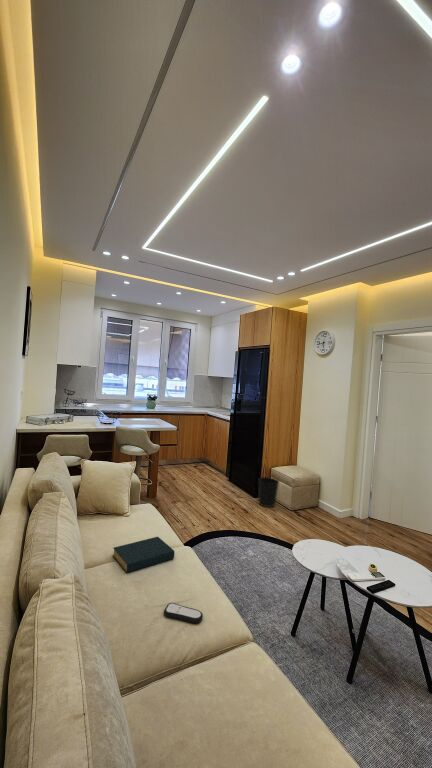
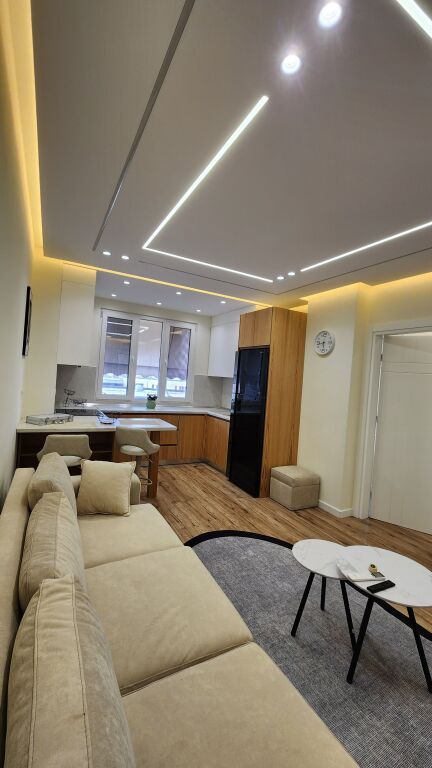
- hardback book [112,536,175,574]
- remote control [163,602,204,624]
- wastebasket [257,476,280,508]
